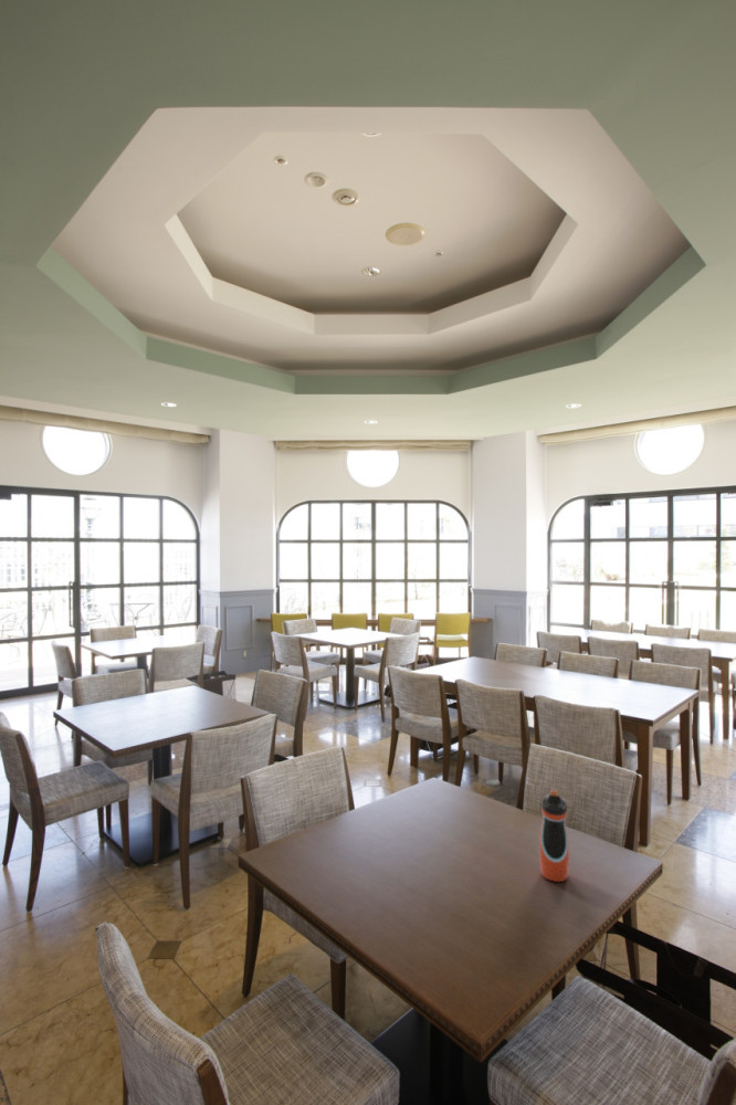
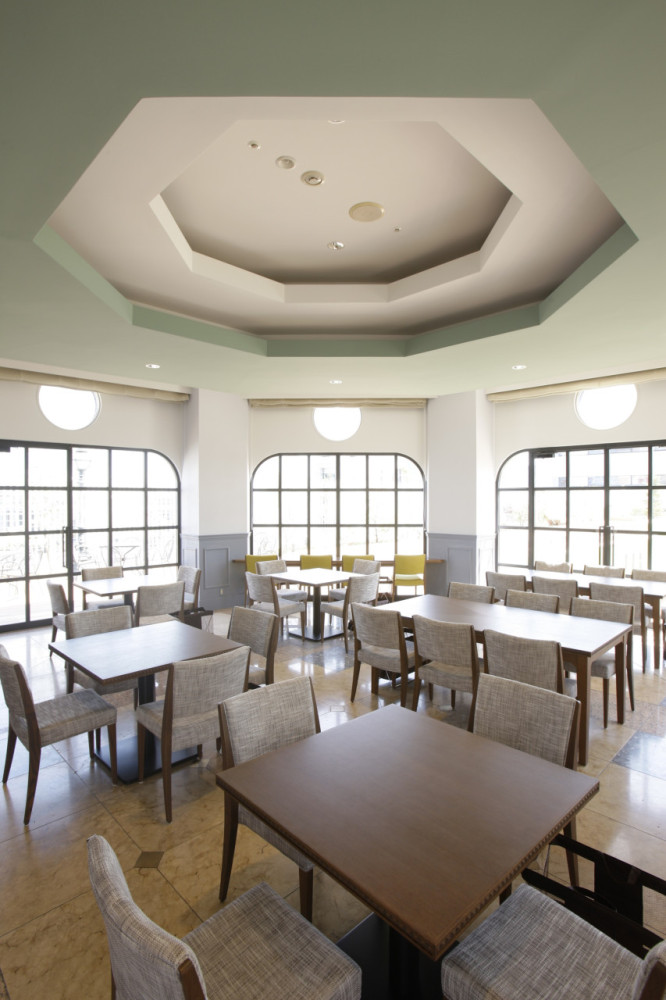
- water bottle [538,789,570,883]
